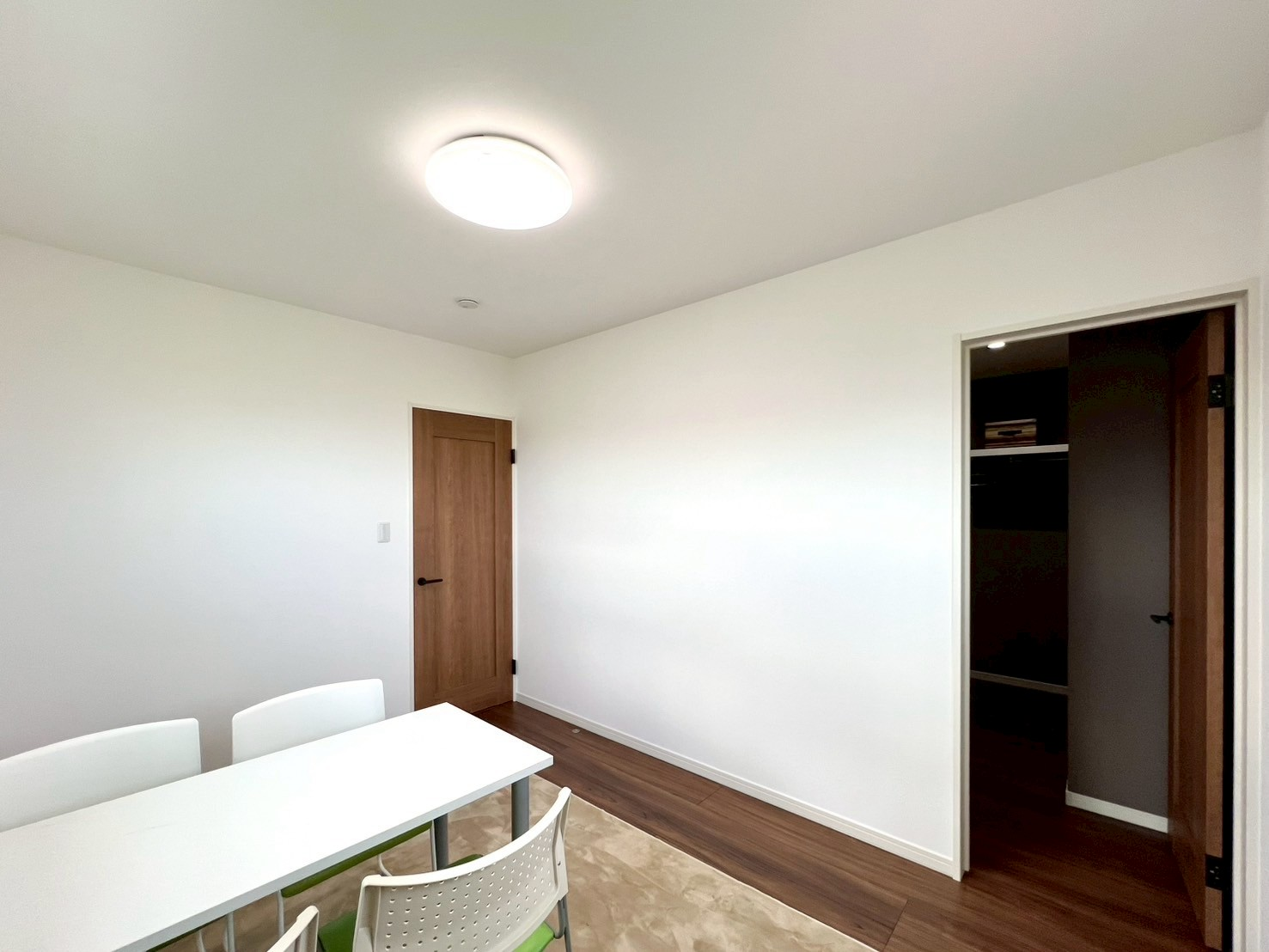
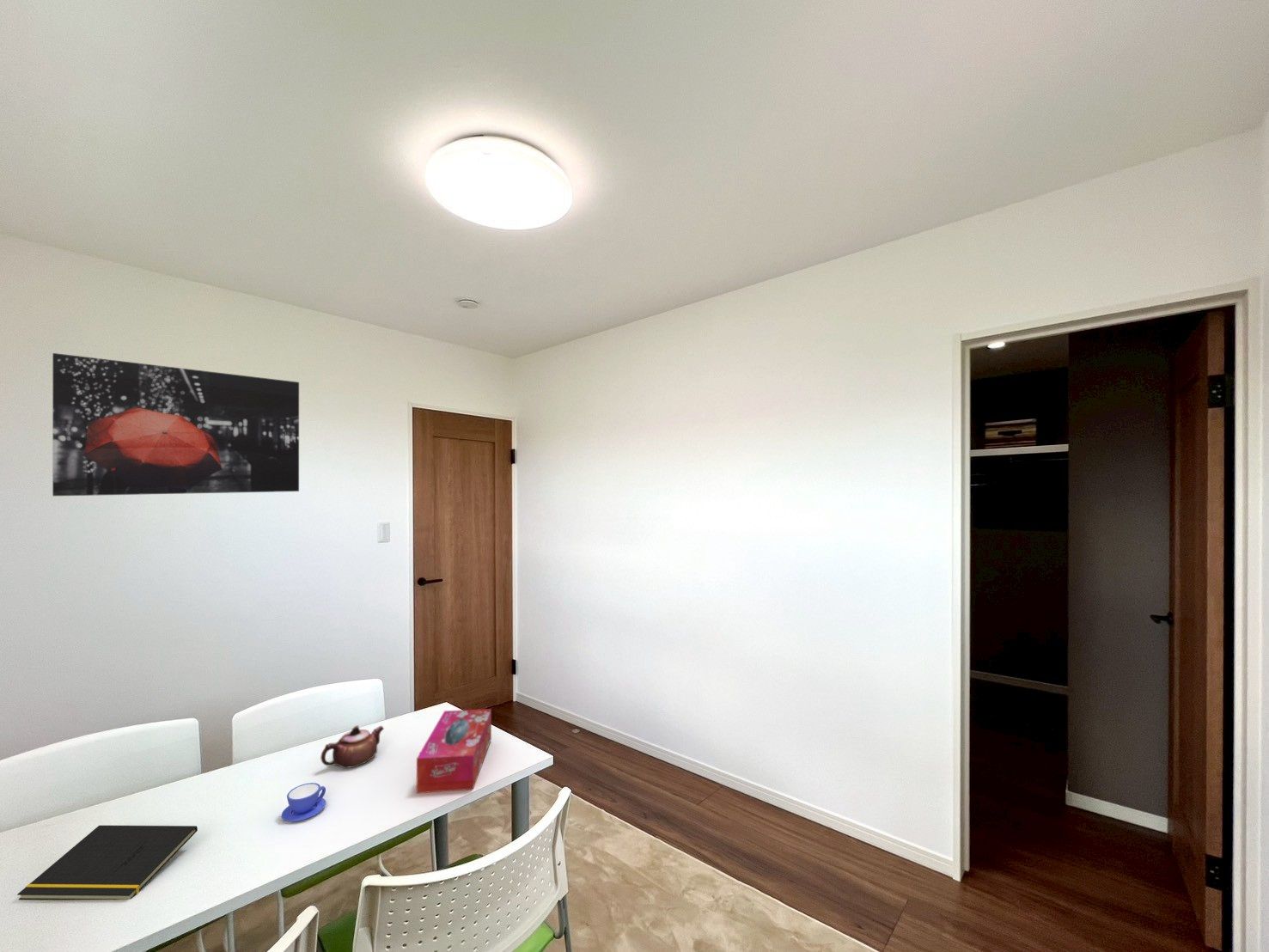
+ teapot [320,724,385,769]
+ wall art [52,352,300,497]
+ notepad [16,825,198,901]
+ tissue box [416,708,492,794]
+ teacup [281,782,327,822]
